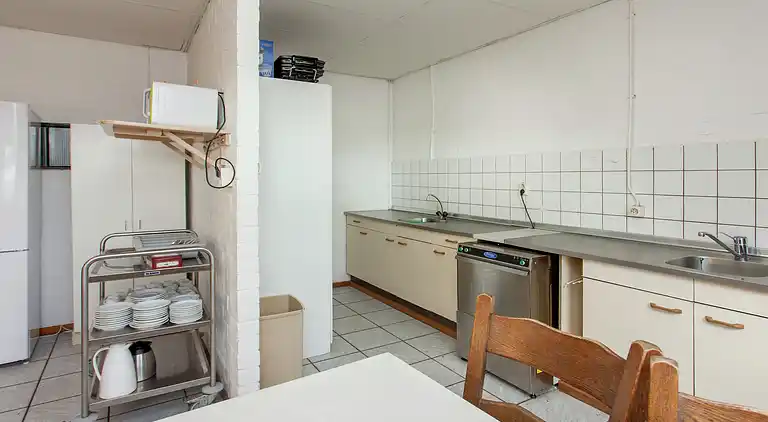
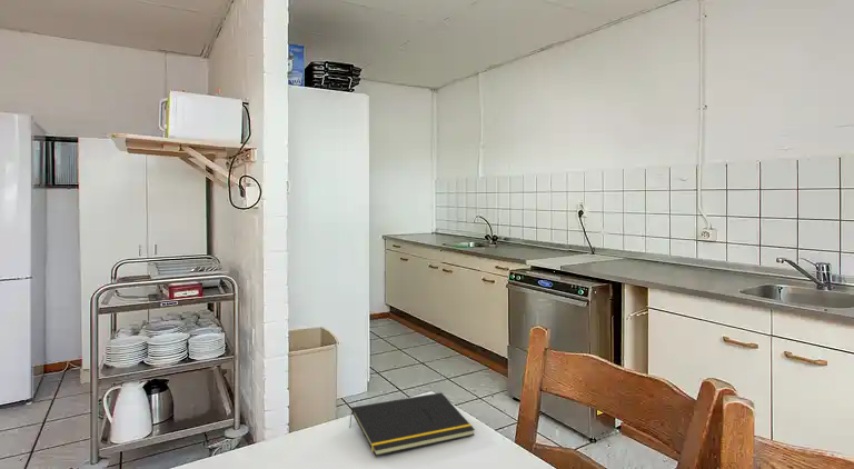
+ notepad [348,391,476,457]
